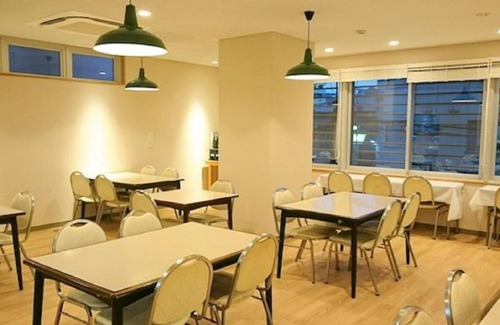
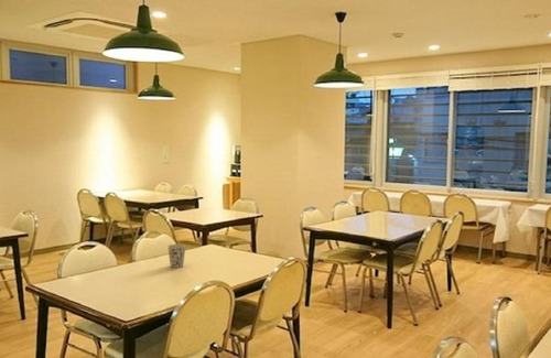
+ cup [166,243,187,269]
